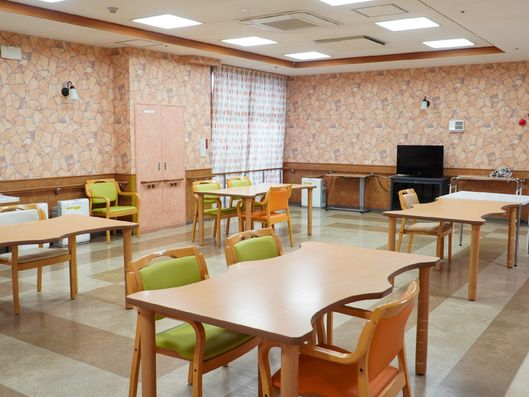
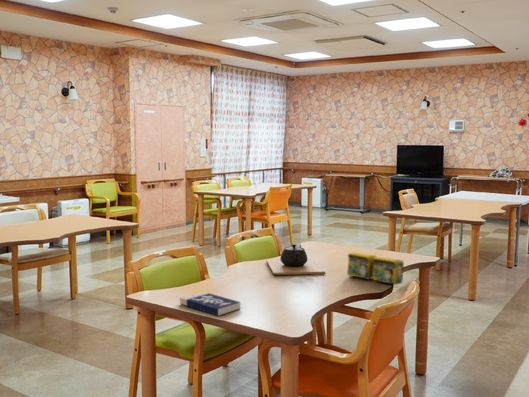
+ teapot [266,243,326,276]
+ book [179,292,241,317]
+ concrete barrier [346,251,405,286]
